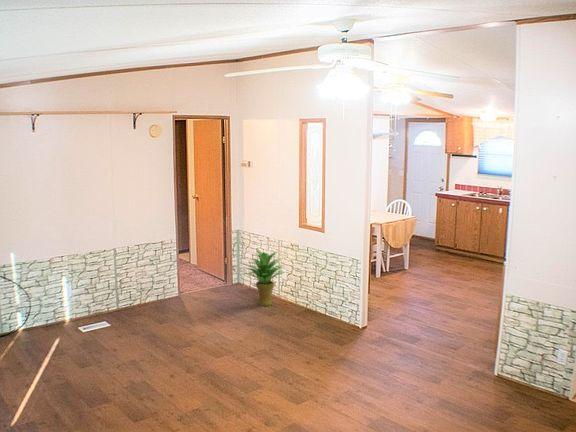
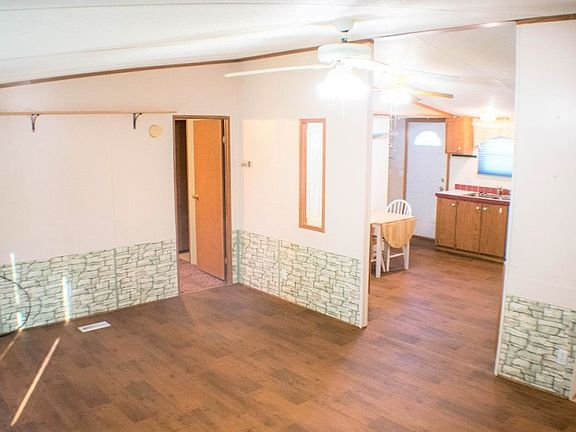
- potted plant [243,248,286,307]
